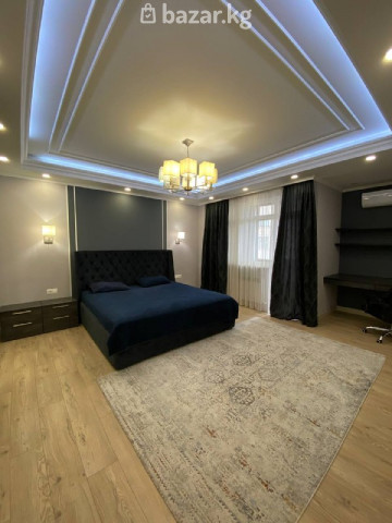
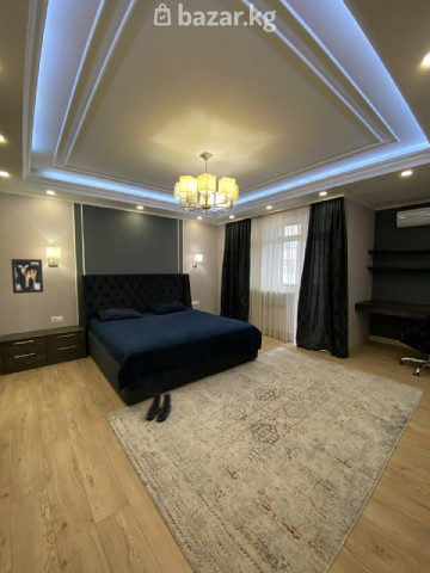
+ boots [145,390,172,423]
+ wall art [10,258,44,295]
